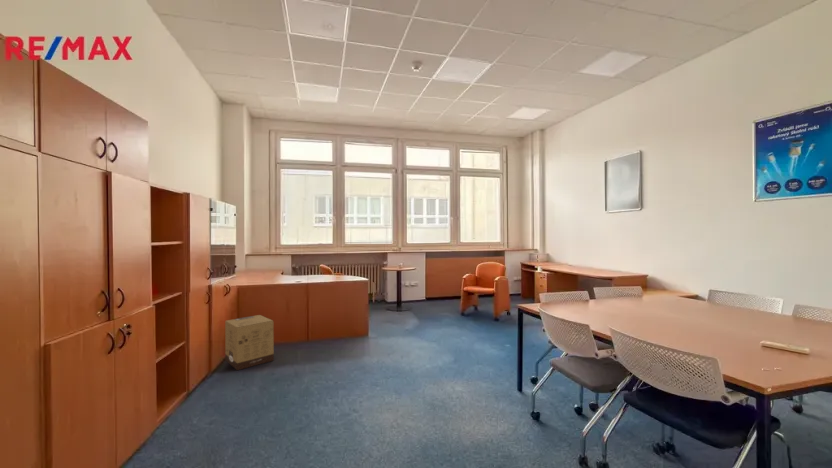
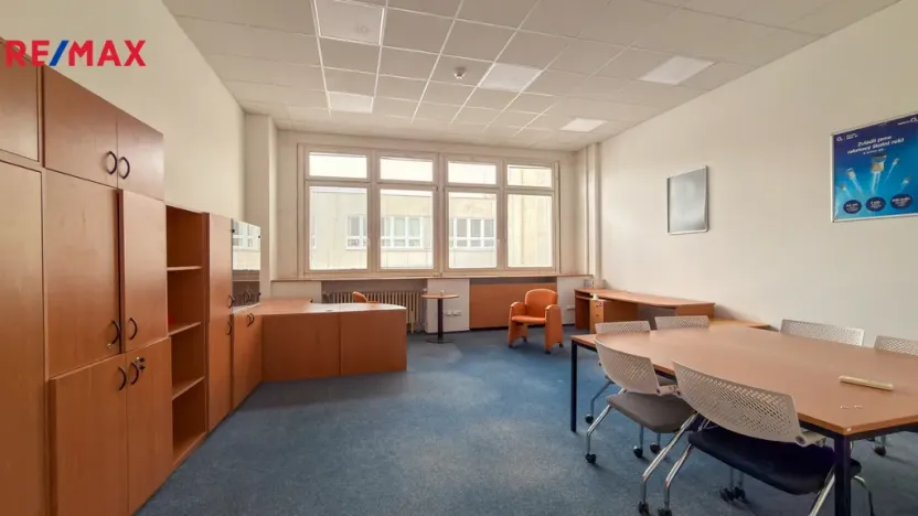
- cardboard box [224,314,275,371]
